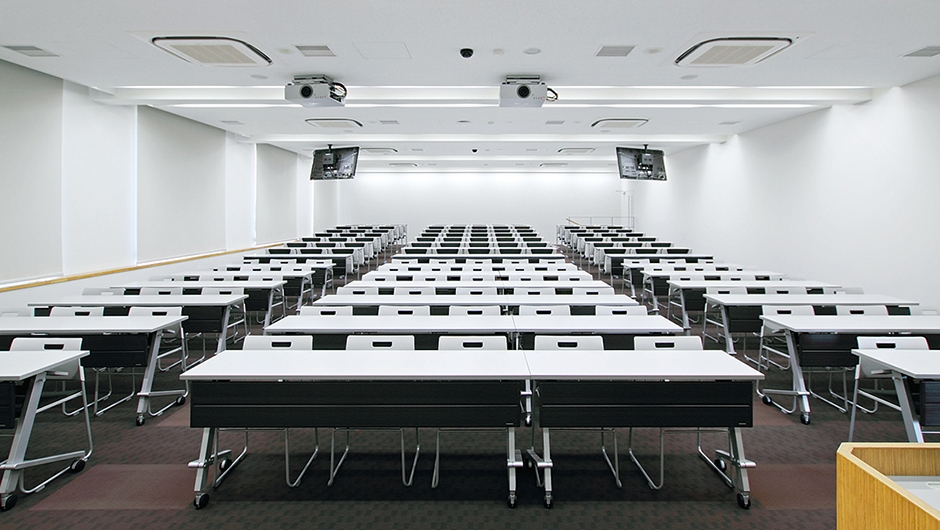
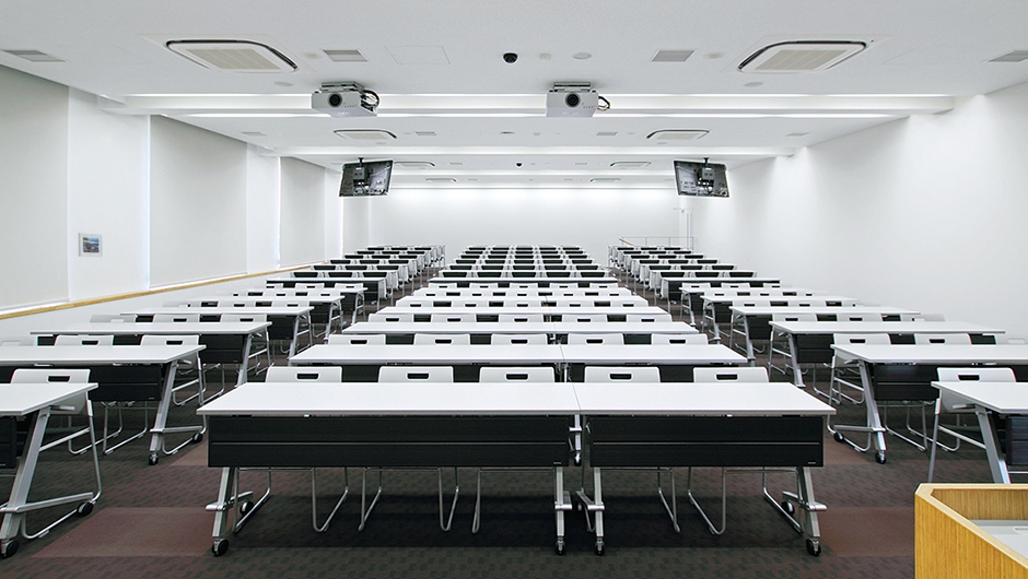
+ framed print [78,232,104,258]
